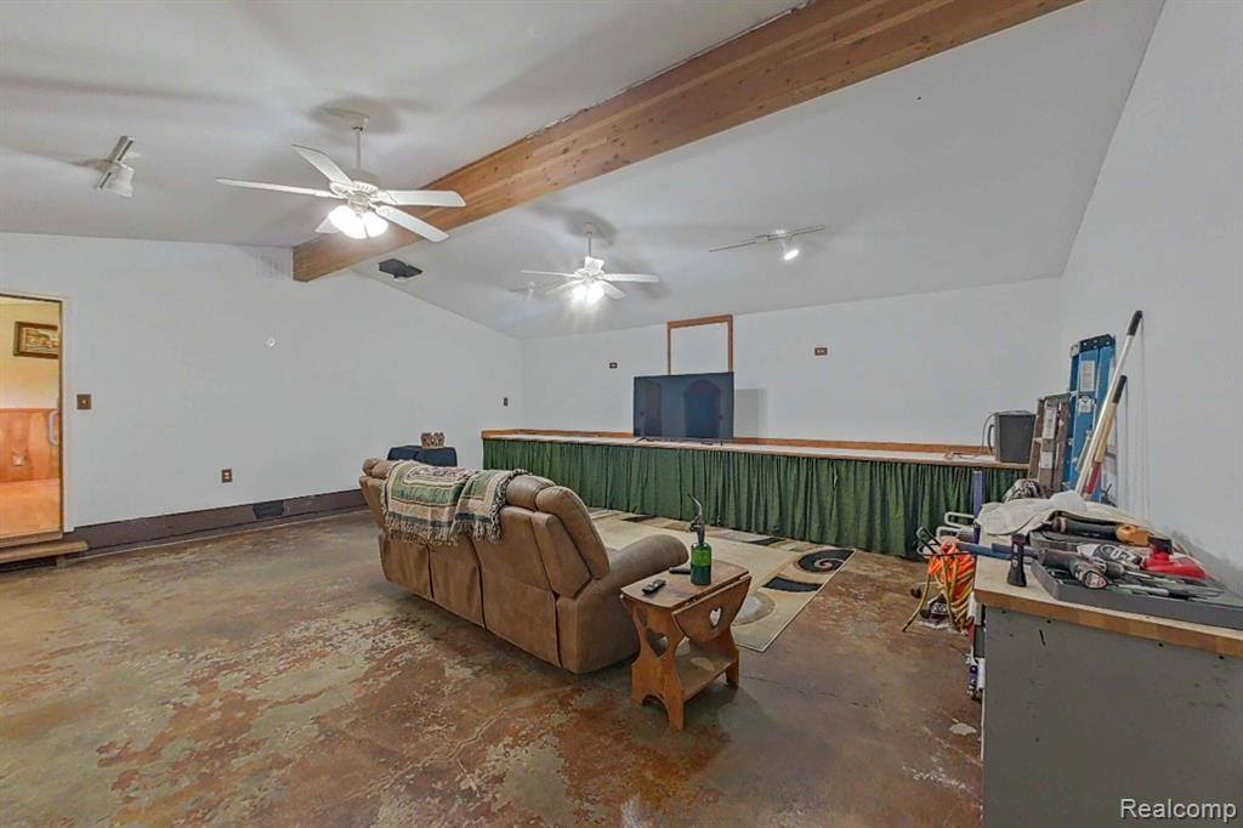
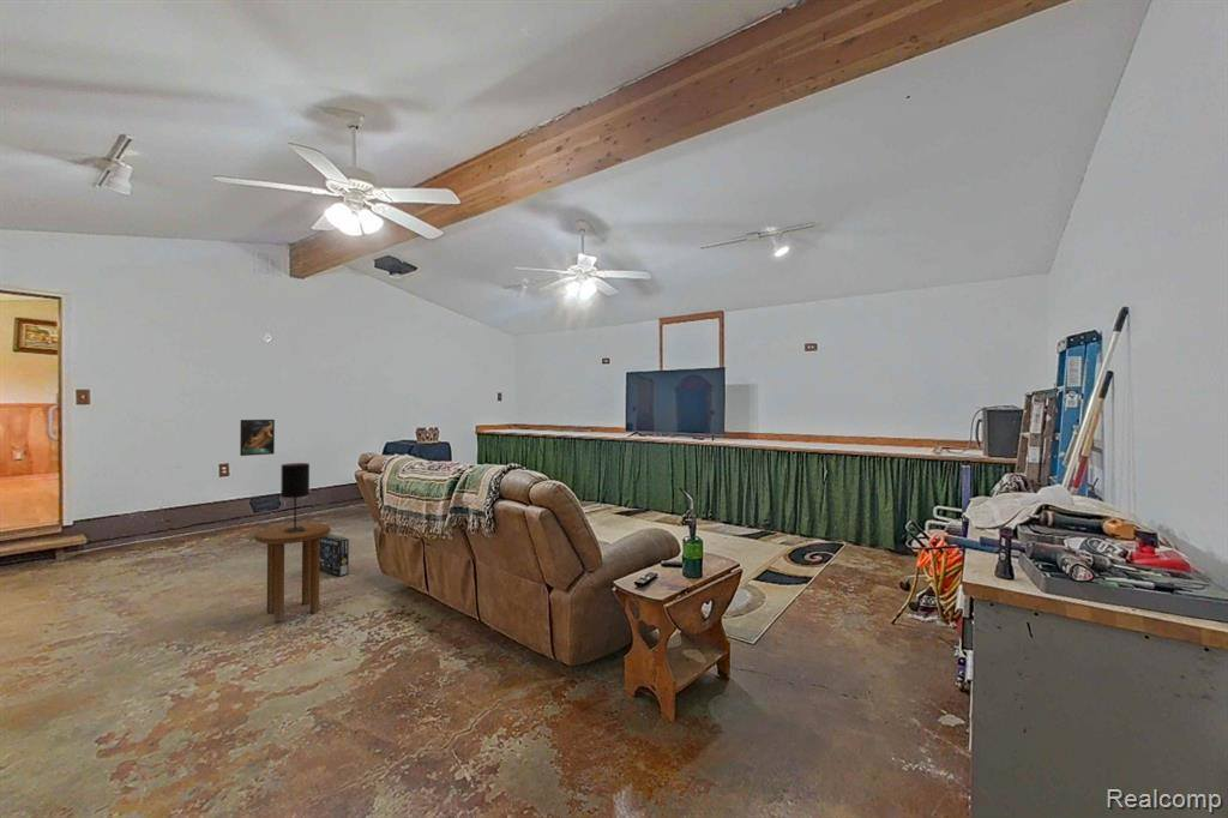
+ side table [253,522,332,624]
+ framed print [239,419,276,457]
+ box [319,533,350,577]
+ table lamp [279,462,311,533]
